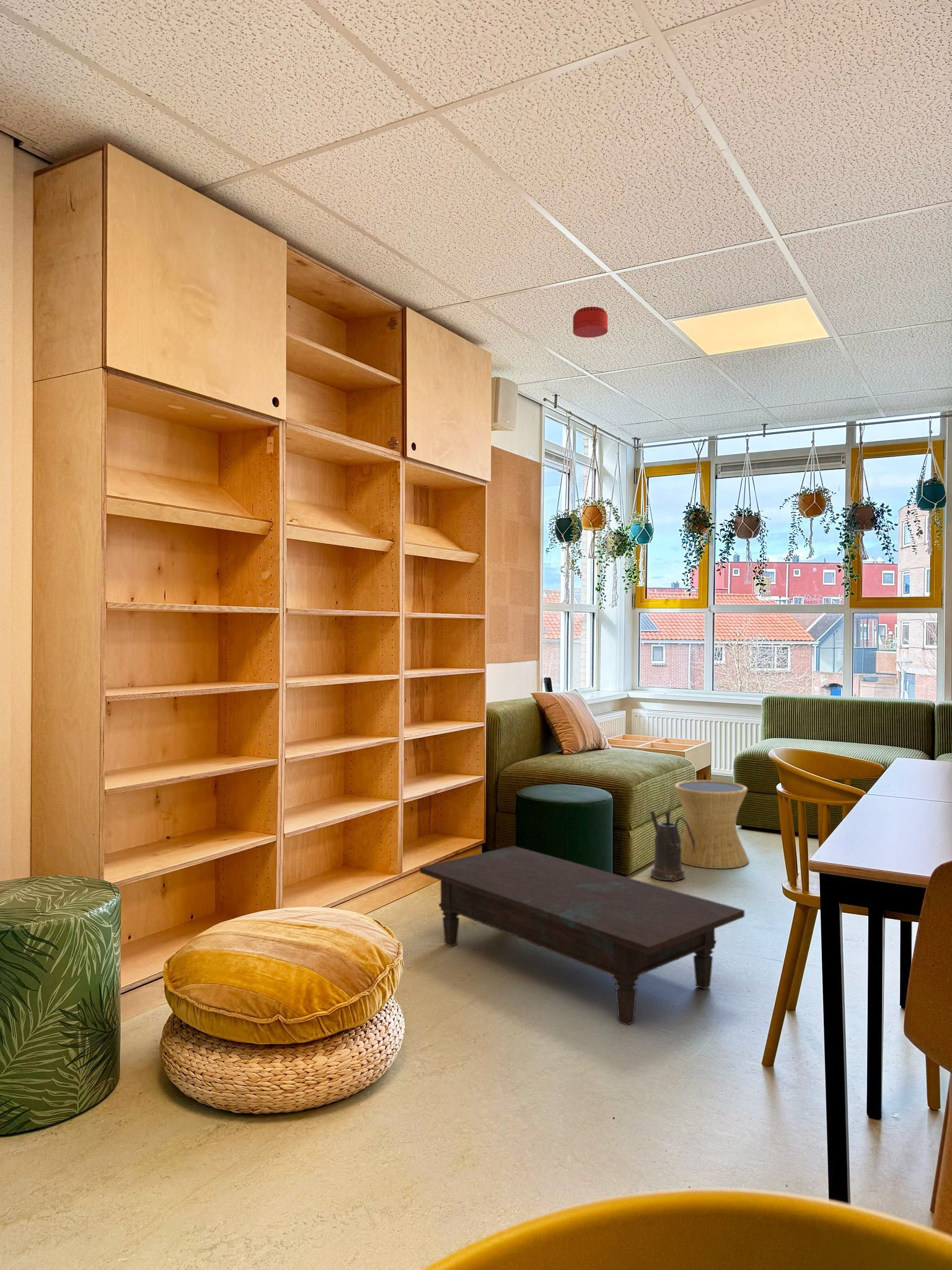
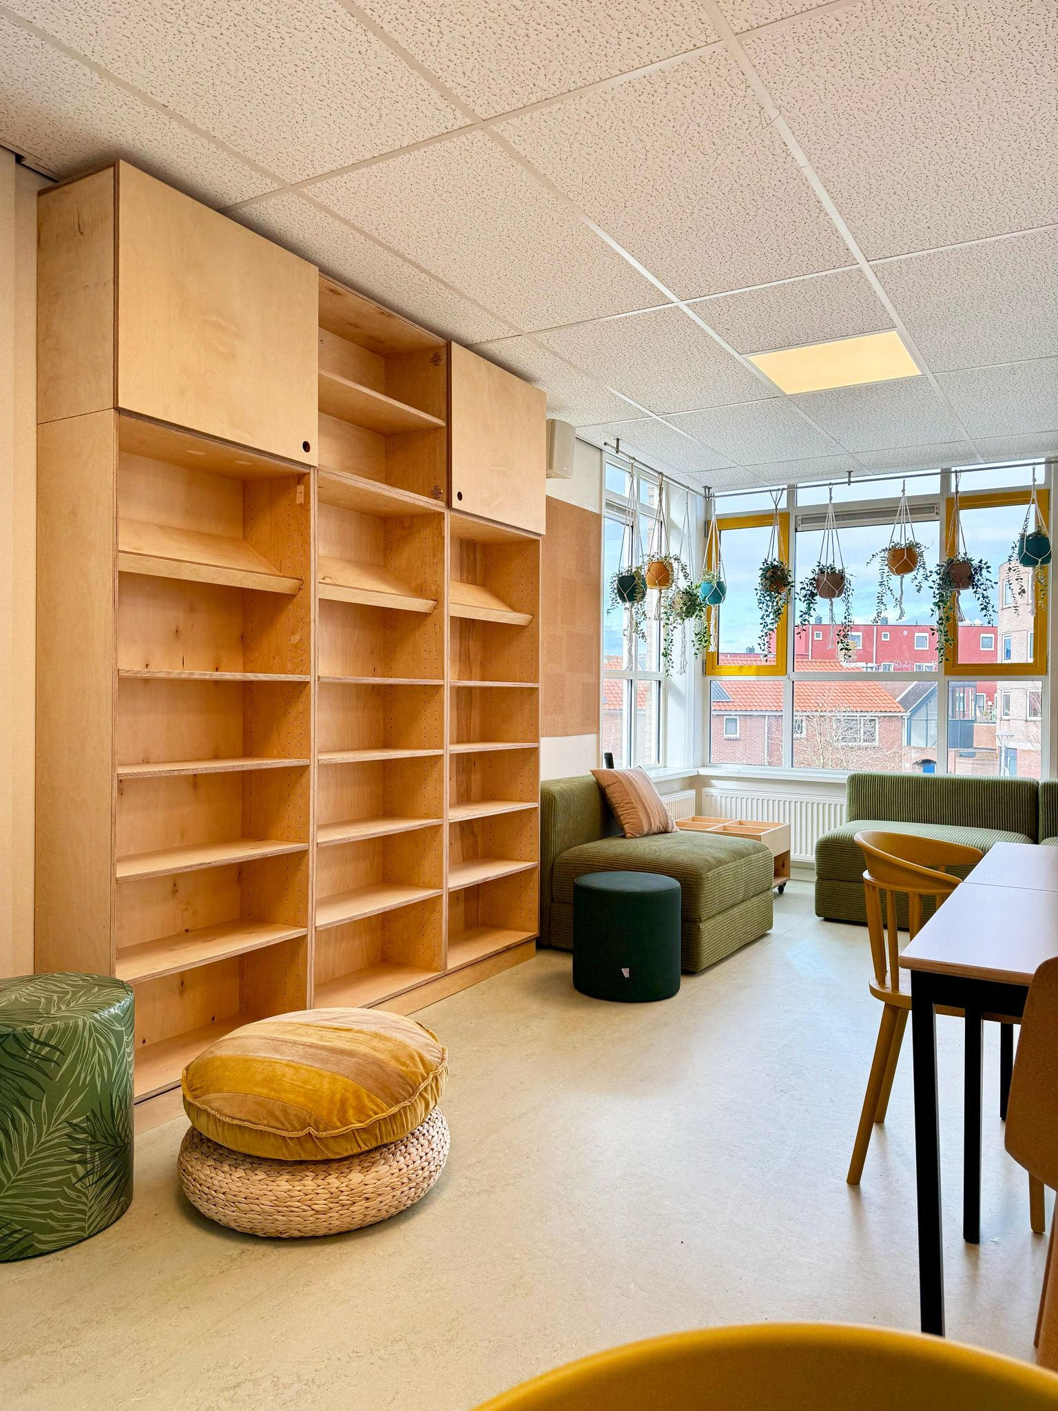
- side table [674,779,749,869]
- smoke detector [573,306,609,339]
- coffee table [419,845,745,1026]
- watering can [650,810,695,882]
